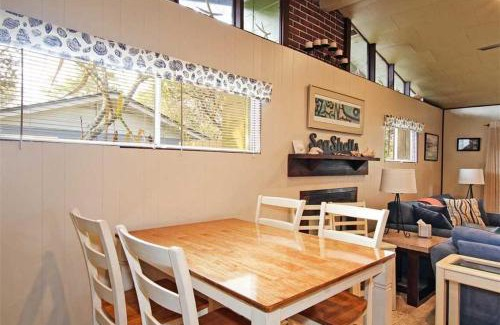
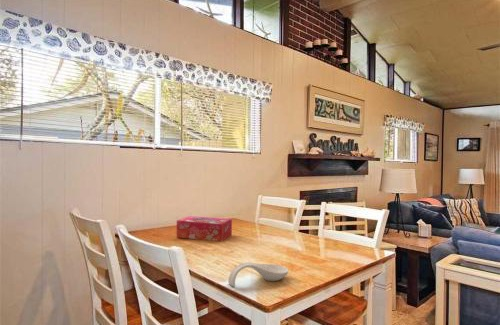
+ spoon rest [227,261,290,288]
+ tissue box [176,215,233,242]
